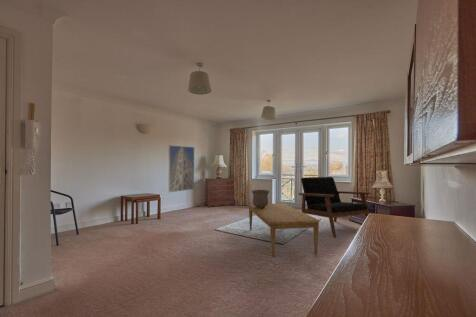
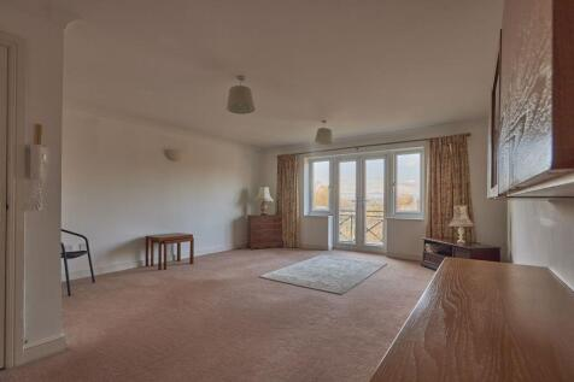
- coffee table [248,202,320,258]
- ceramic pot [251,189,271,208]
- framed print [167,144,195,193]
- armchair [298,176,371,239]
